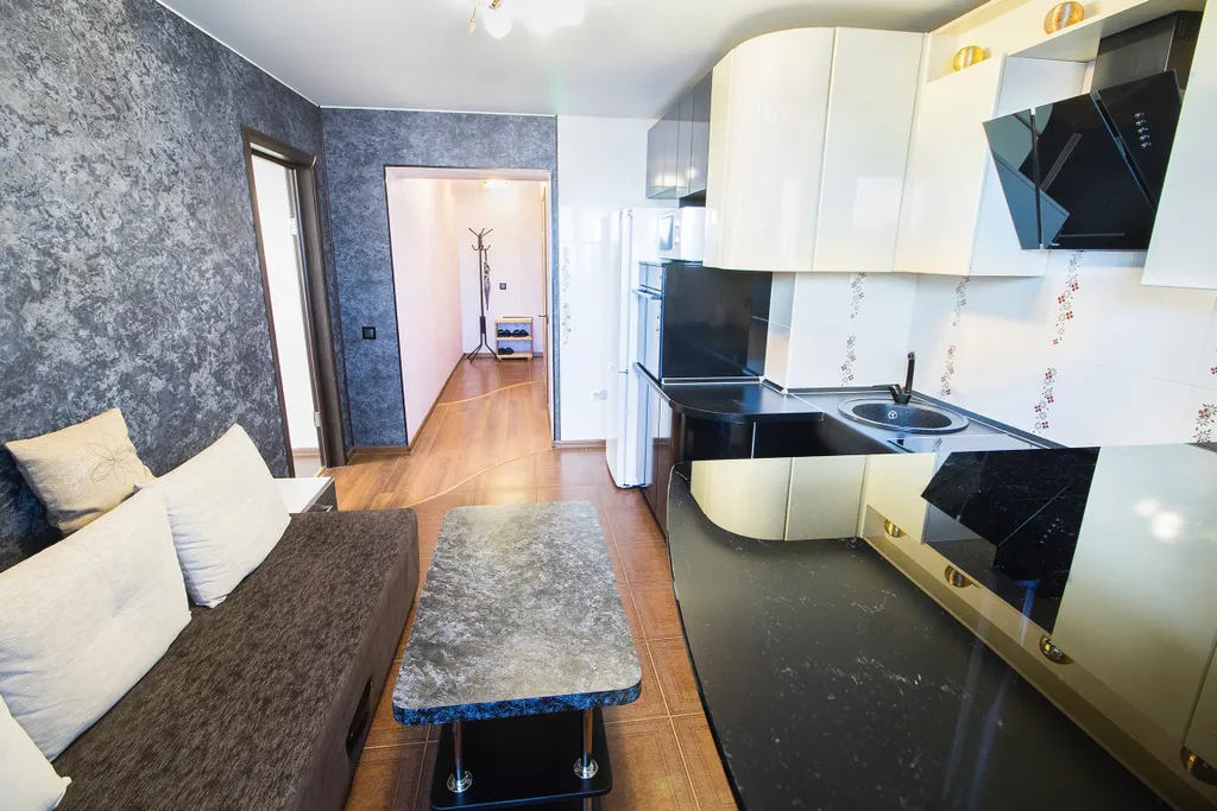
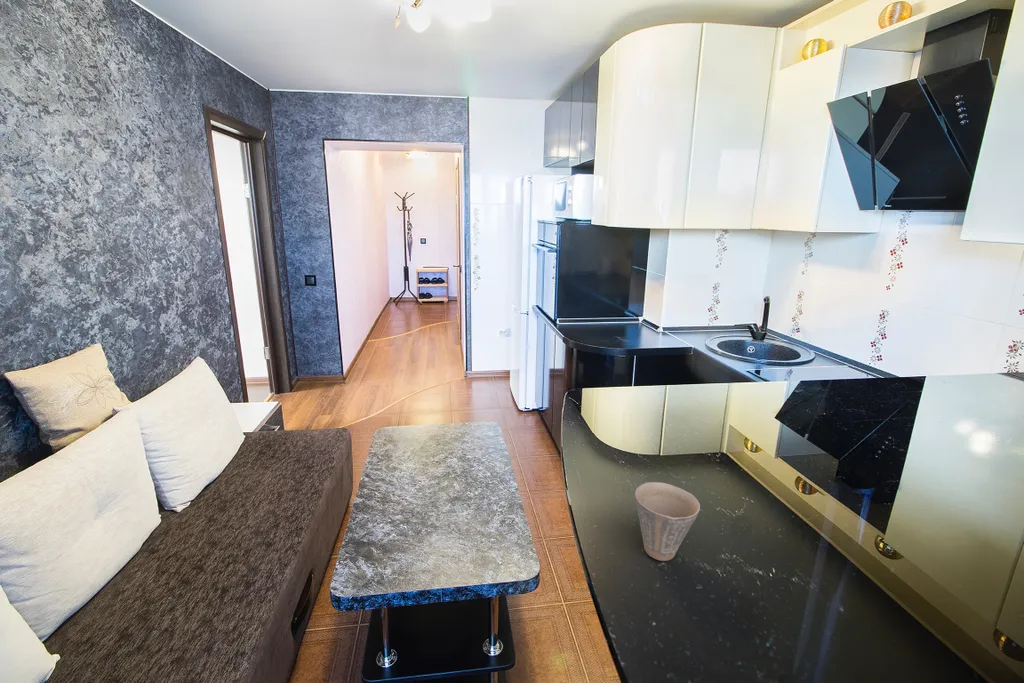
+ cup [634,481,701,562]
